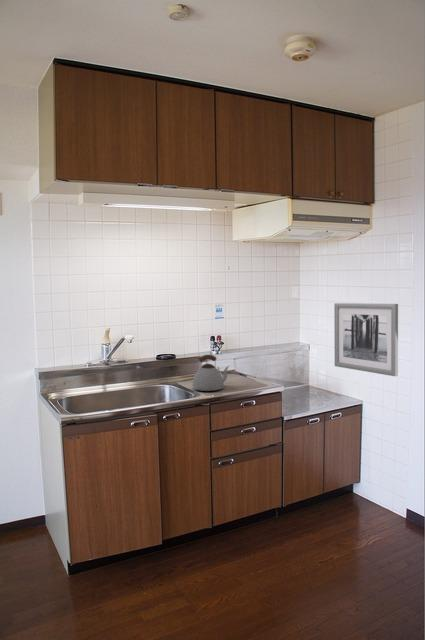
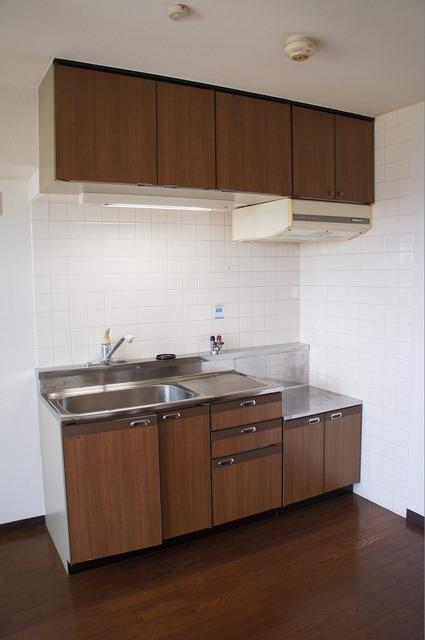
- kettle [192,354,230,392]
- wall art [333,302,399,377]
